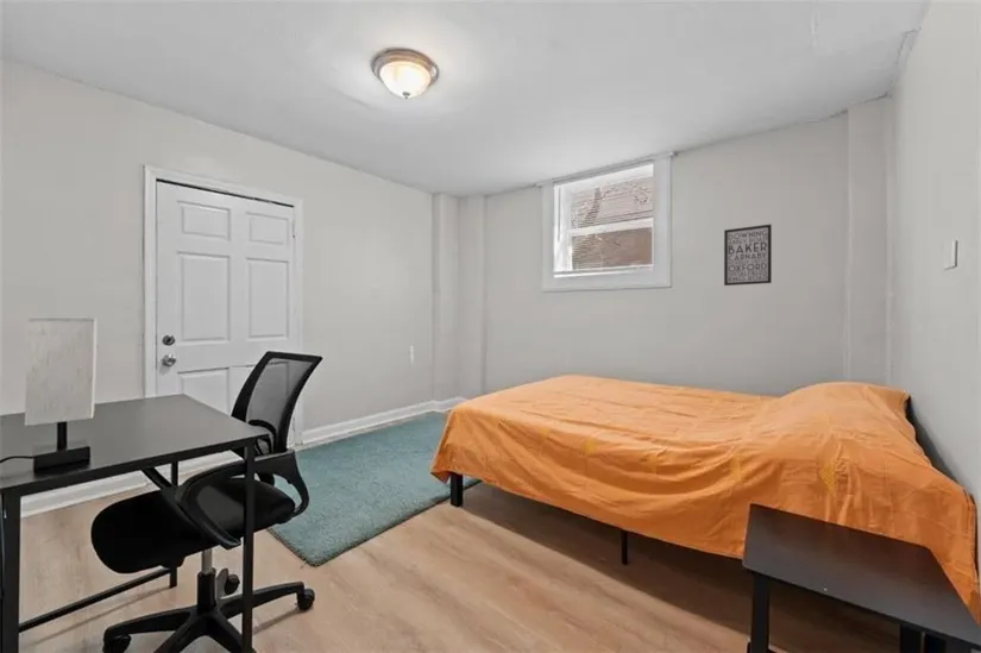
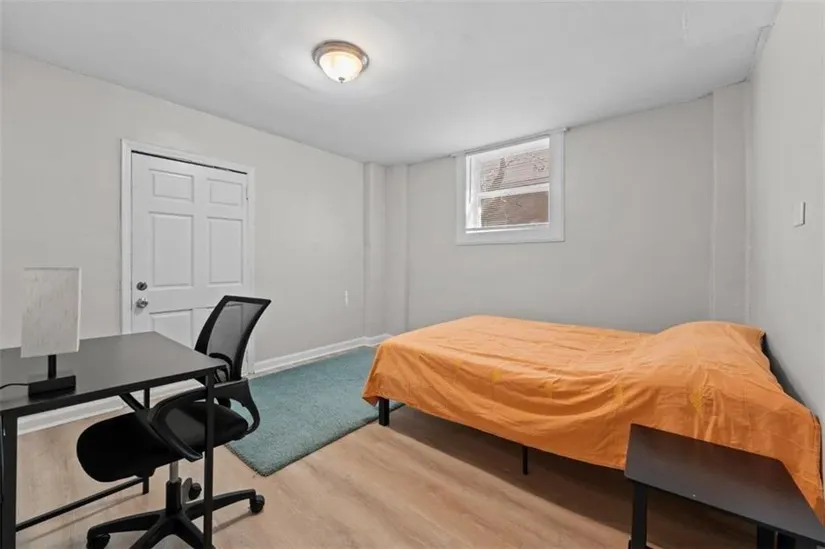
- wall art [723,222,773,287]
